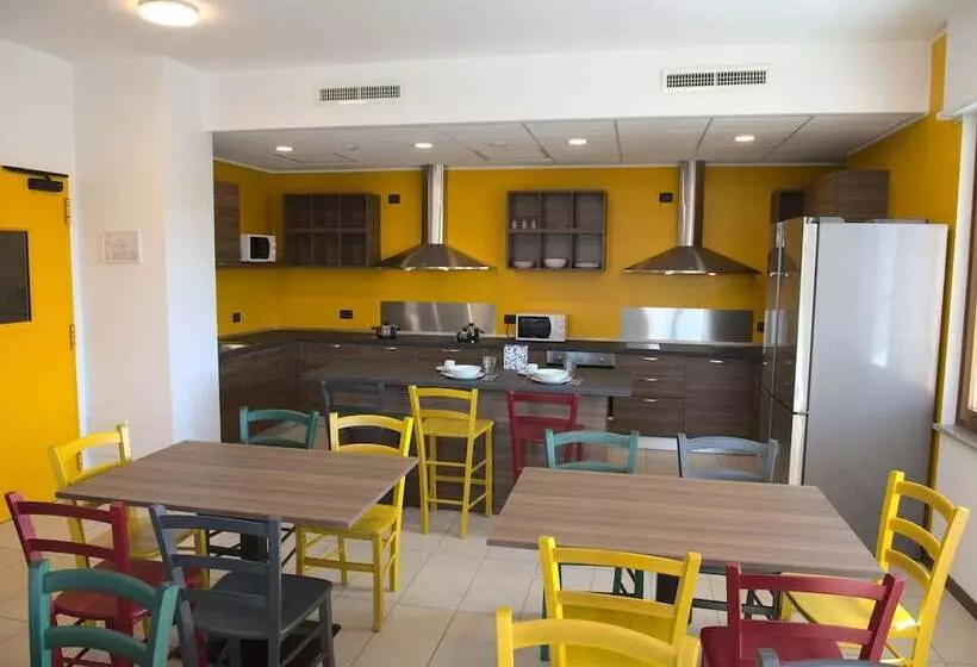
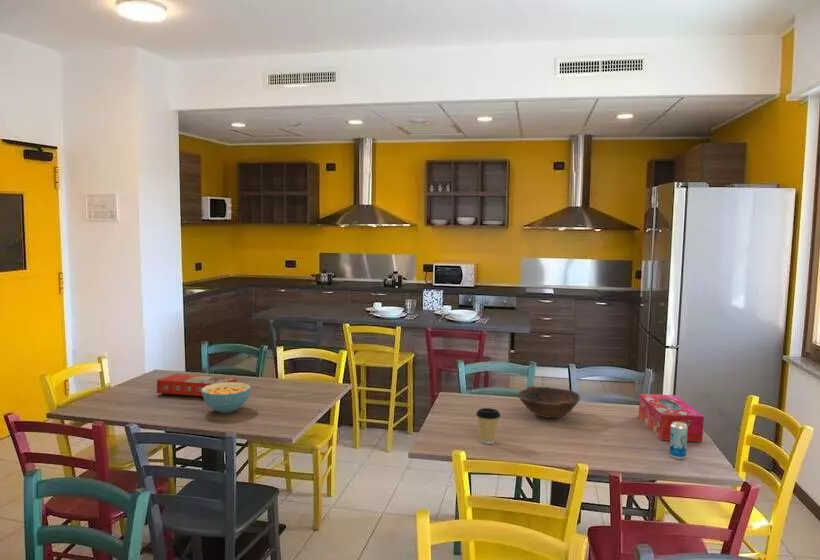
+ macaroni box [156,373,238,397]
+ cereal bowl [201,382,252,414]
+ bowl [516,385,581,419]
+ beverage can [668,422,688,460]
+ tissue box [638,393,705,443]
+ coffee cup [475,407,502,445]
